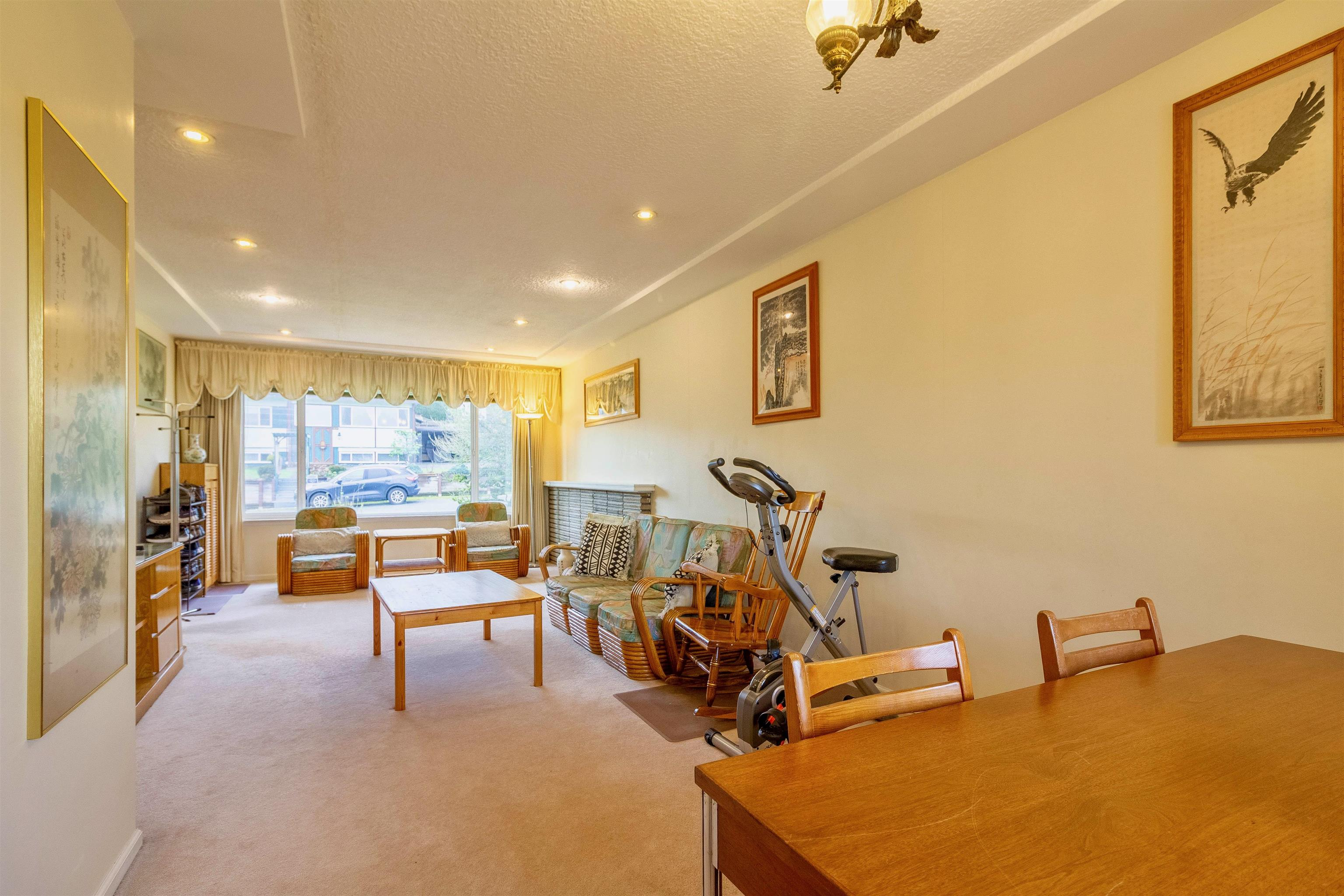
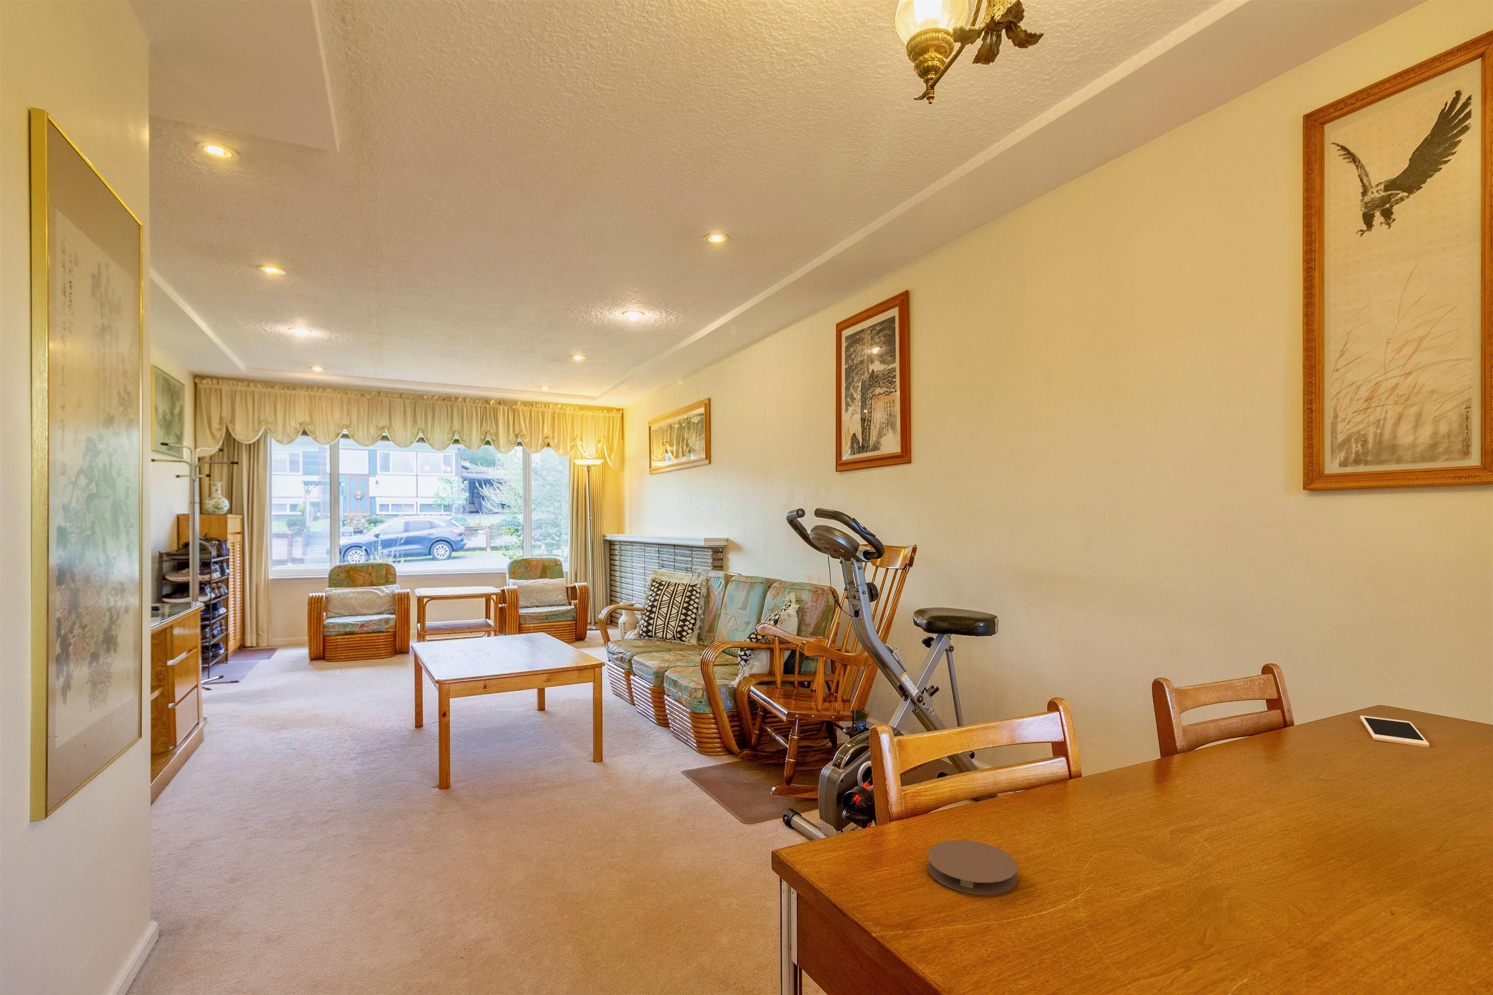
+ cell phone [1360,715,1430,747]
+ coaster [926,840,1019,895]
